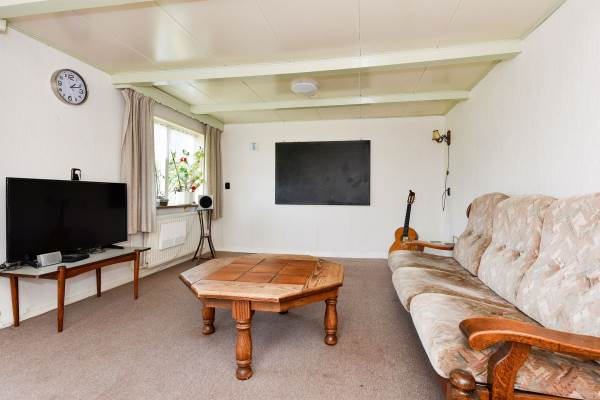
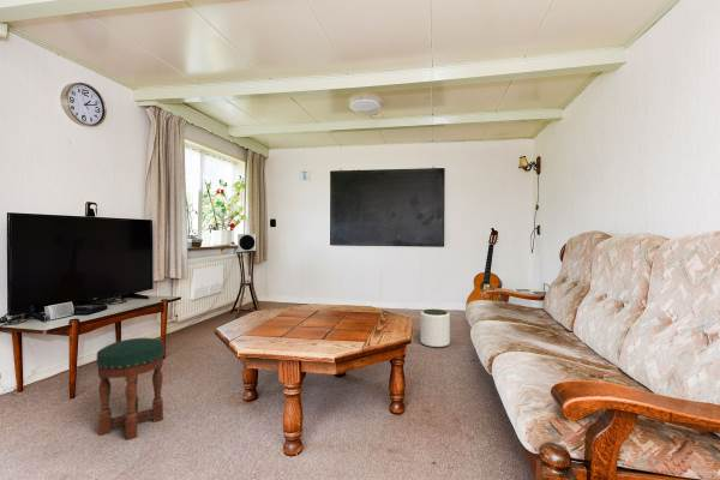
+ stool [95,337,166,440]
+ plant pot [419,308,451,348]
